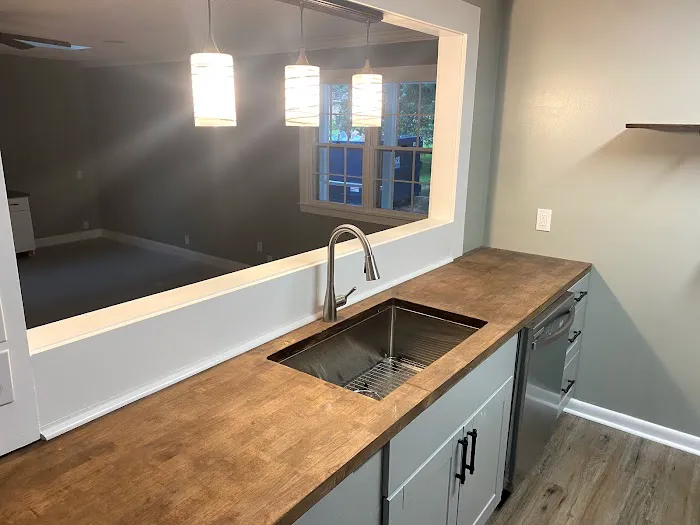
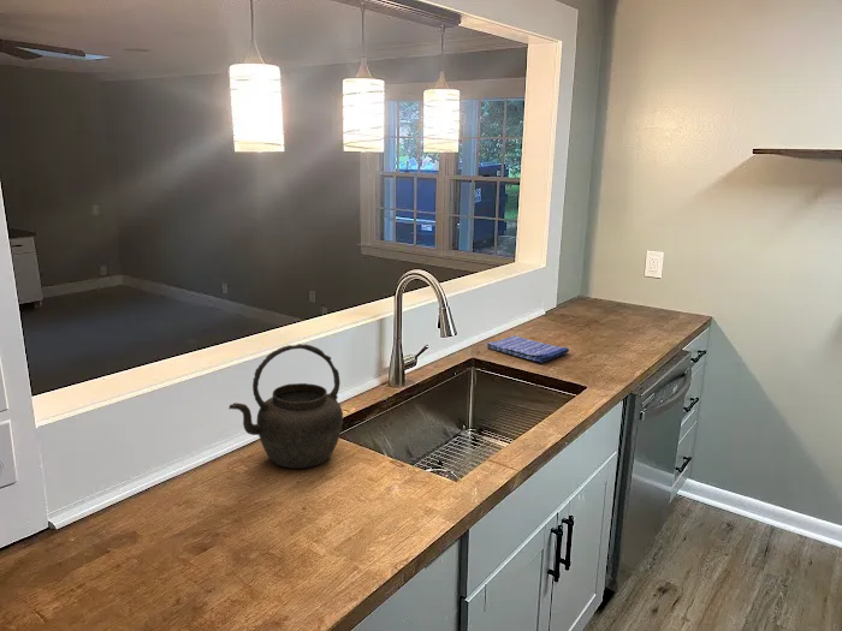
+ kettle [227,343,344,470]
+ dish towel [486,334,570,364]
